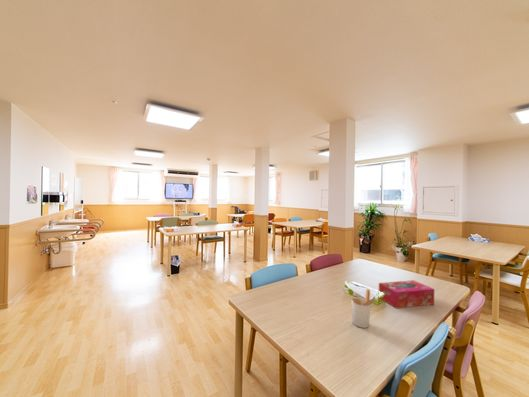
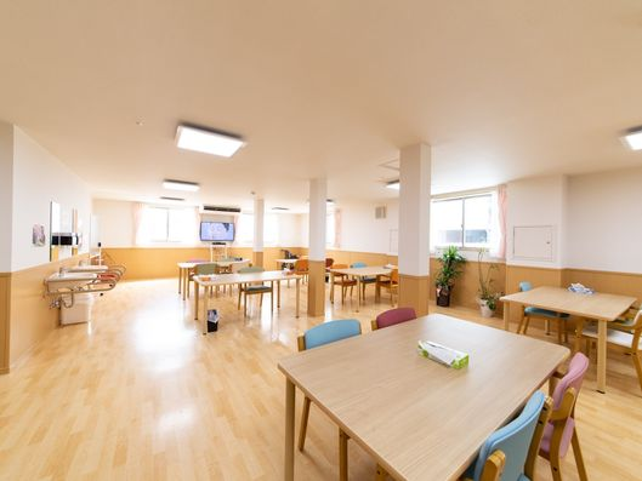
- utensil holder [350,288,381,329]
- tissue box [378,279,435,309]
